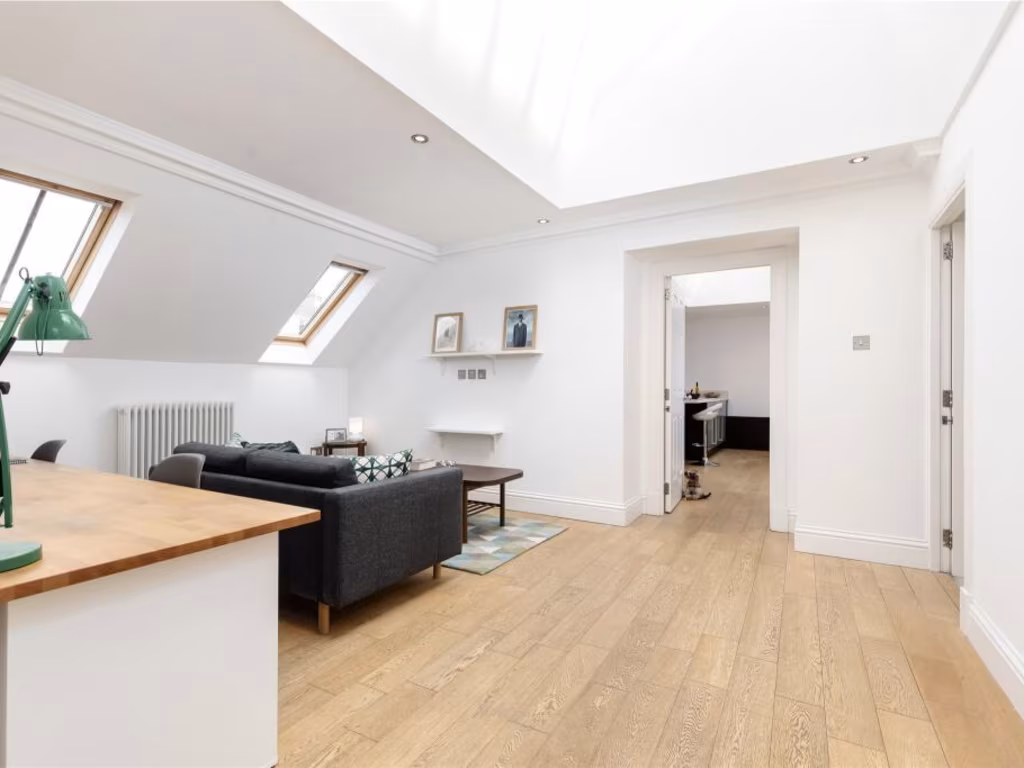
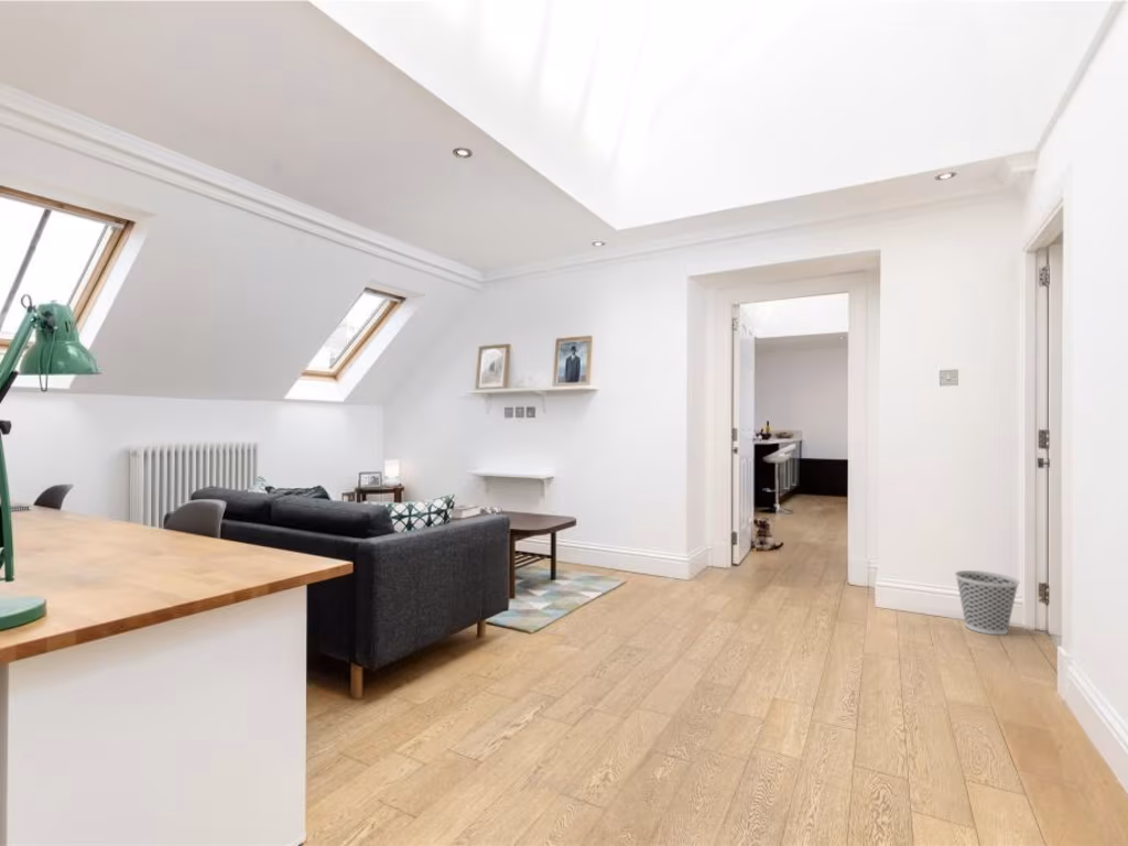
+ wastebasket [954,570,1020,636]
